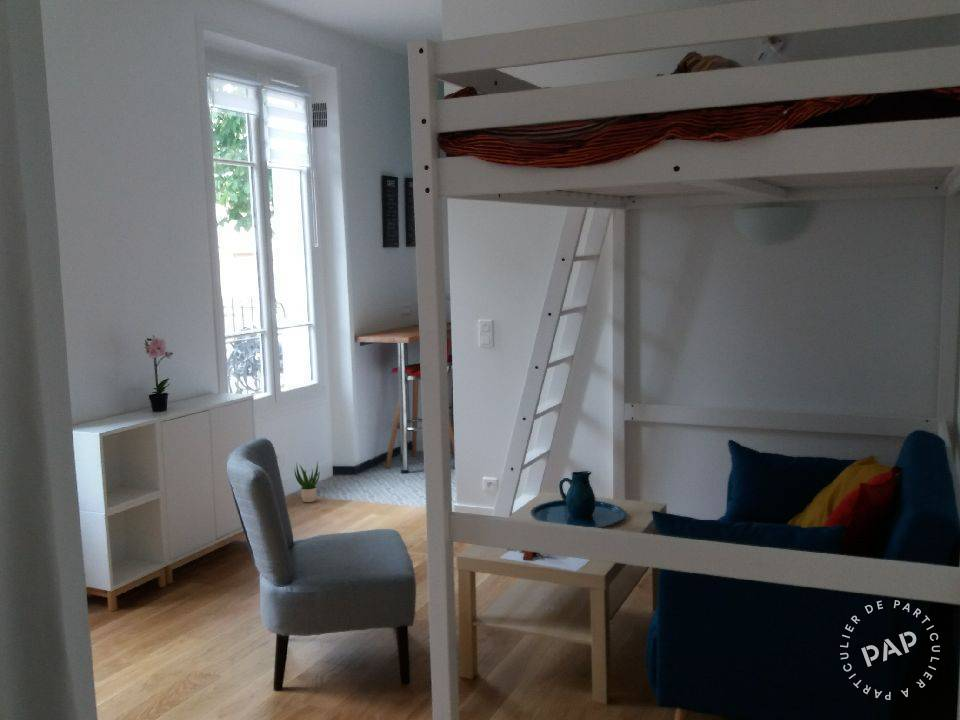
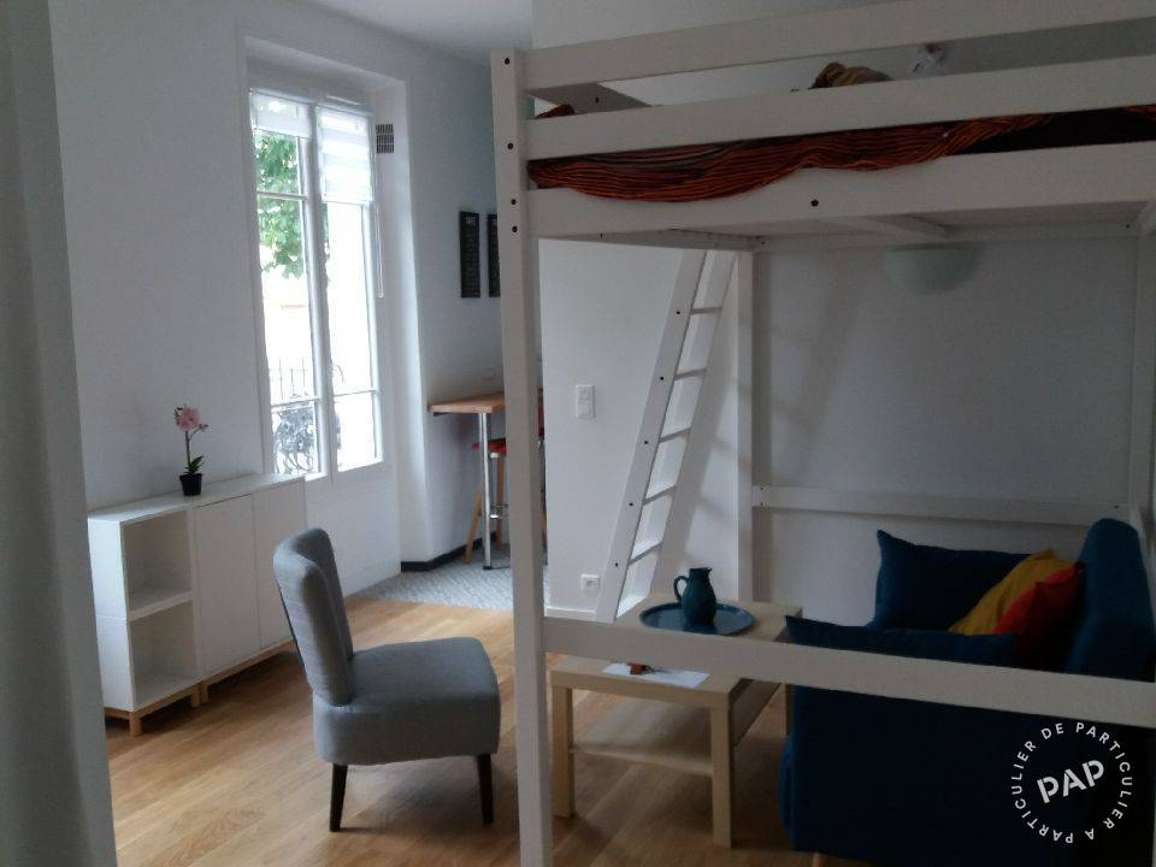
- potted plant [294,461,321,503]
